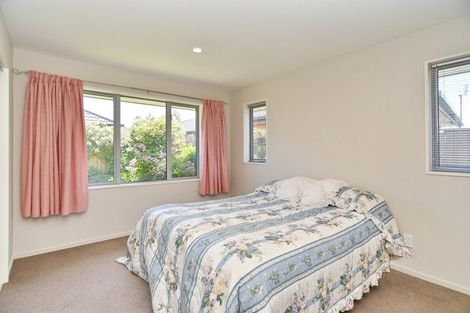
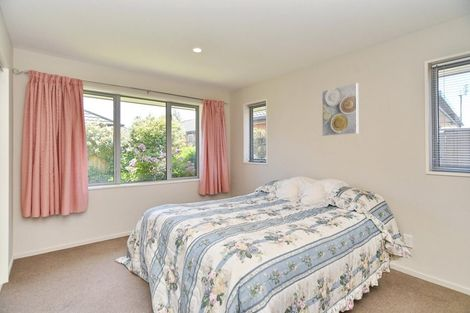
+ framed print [321,82,359,137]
